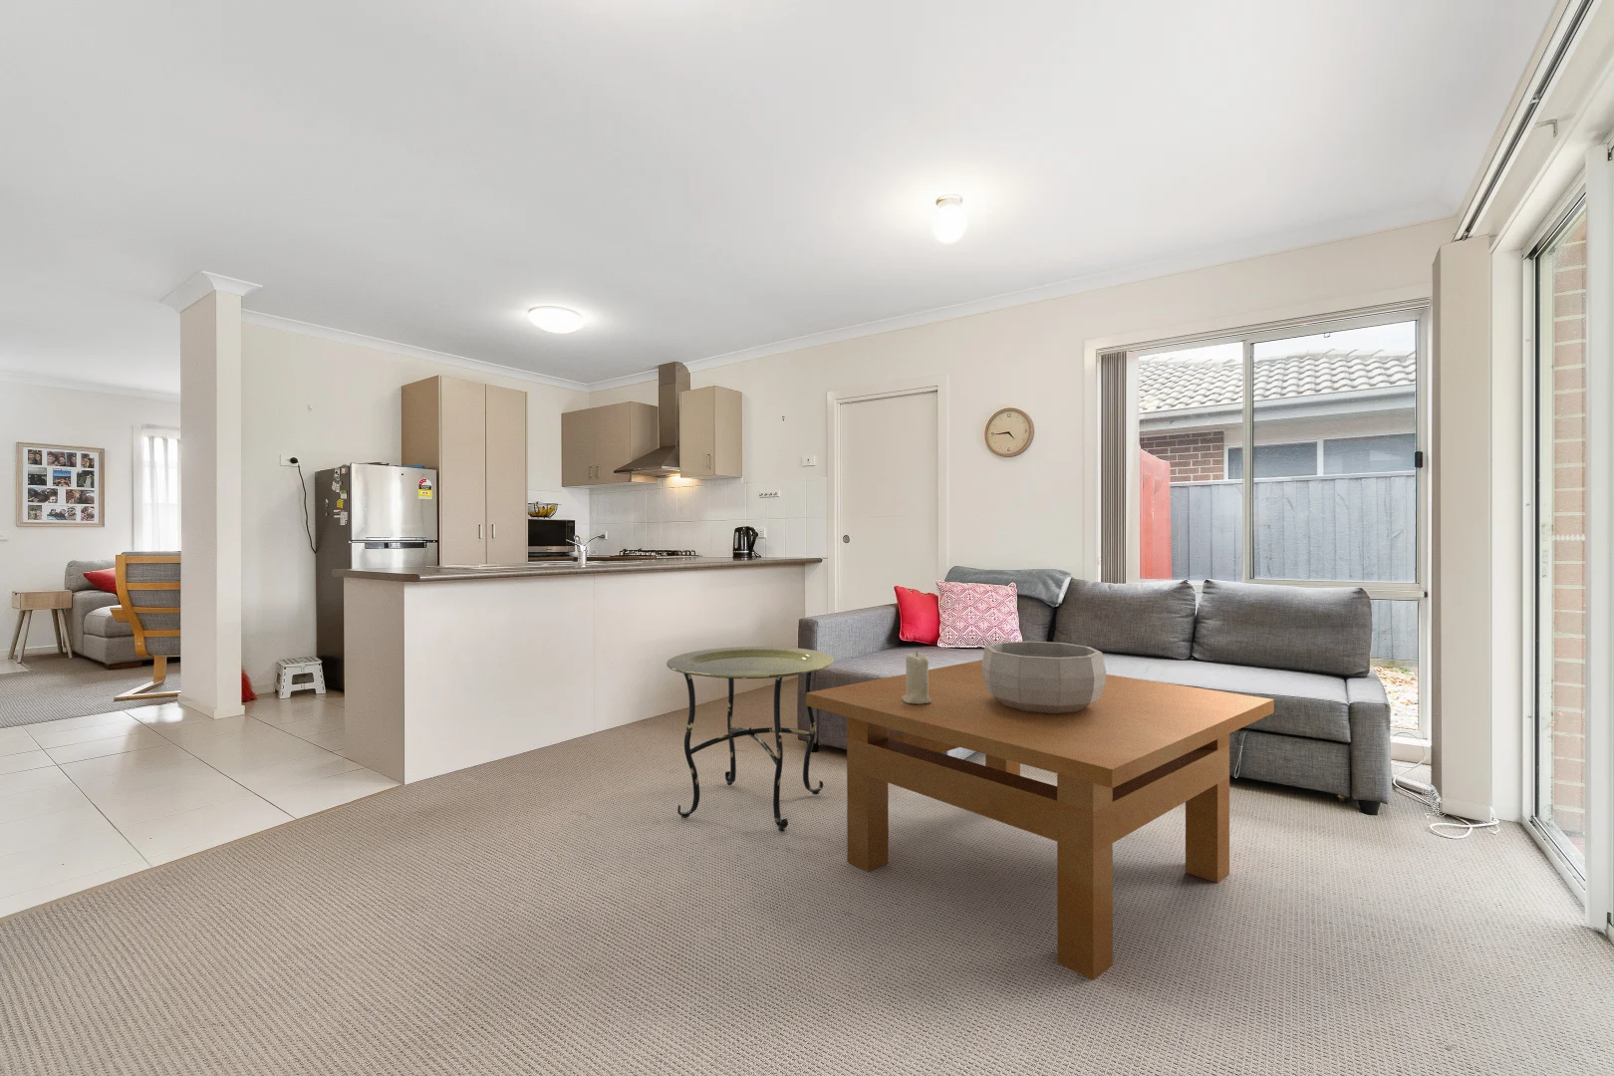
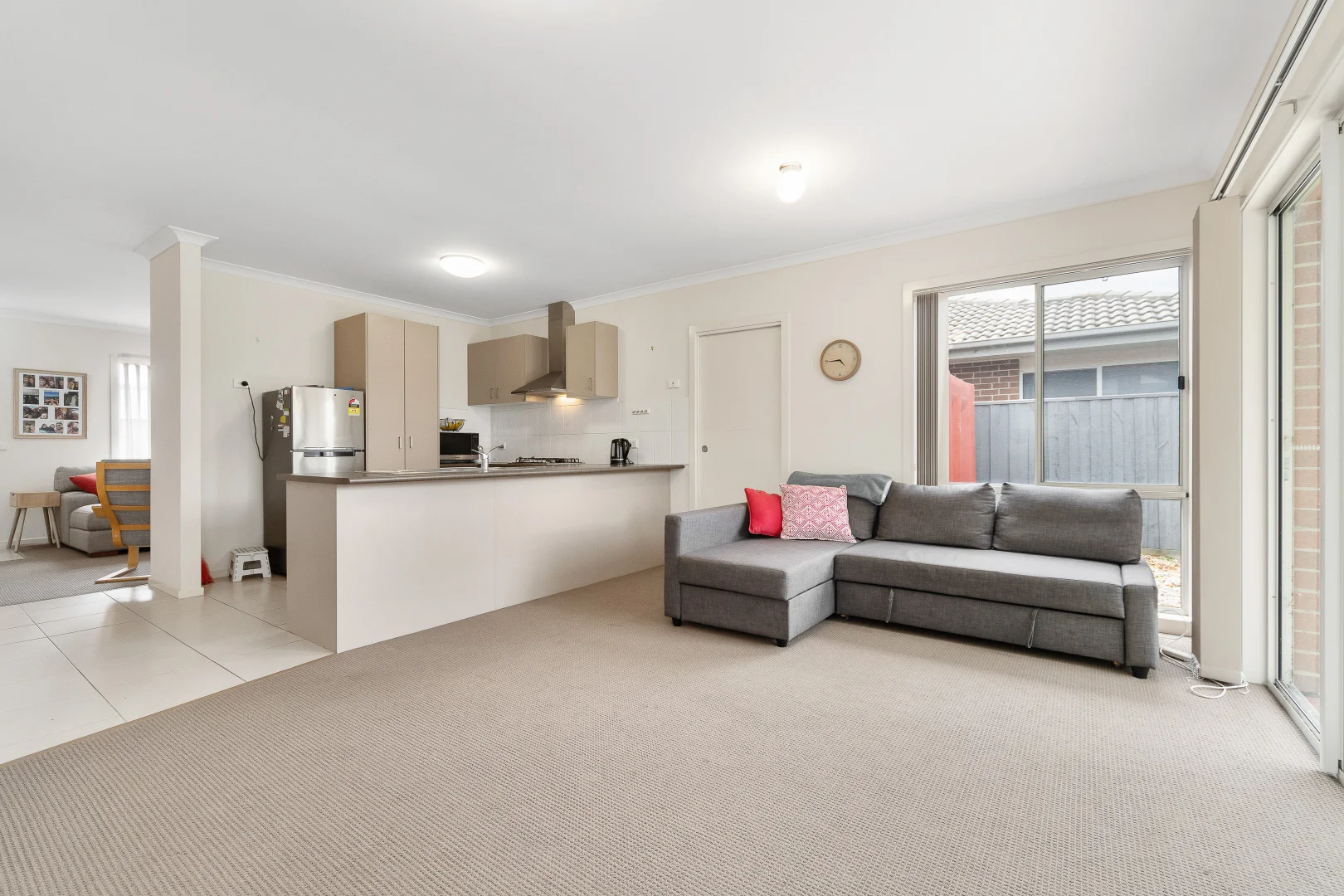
- side table [665,646,835,833]
- decorative bowl [981,640,1107,713]
- candle [902,651,932,705]
- table [805,658,1275,981]
